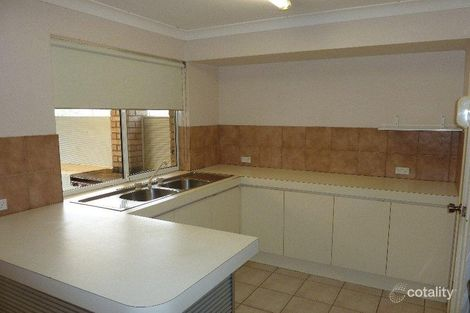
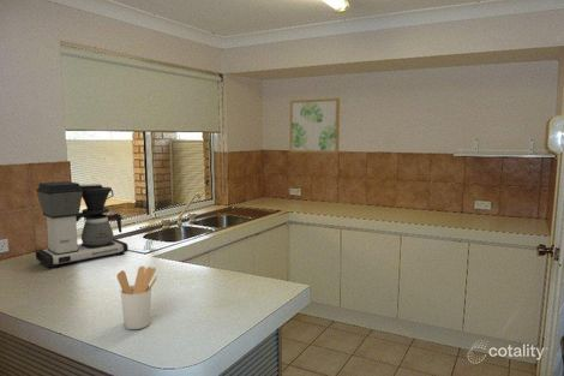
+ coffee maker [35,180,130,269]
+ wall art [289,97,341,154]
+ utensil holder [115,265,158,330]
